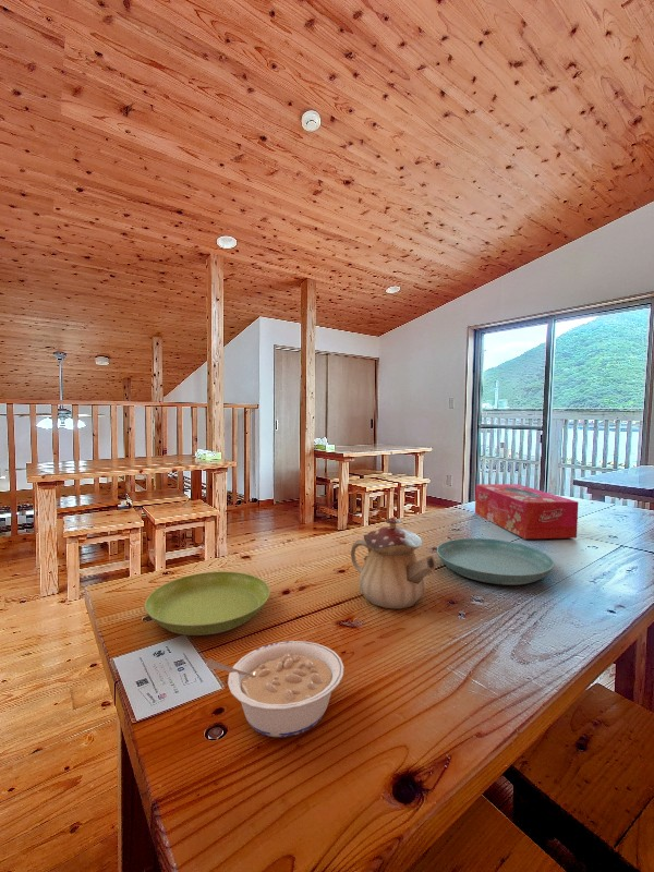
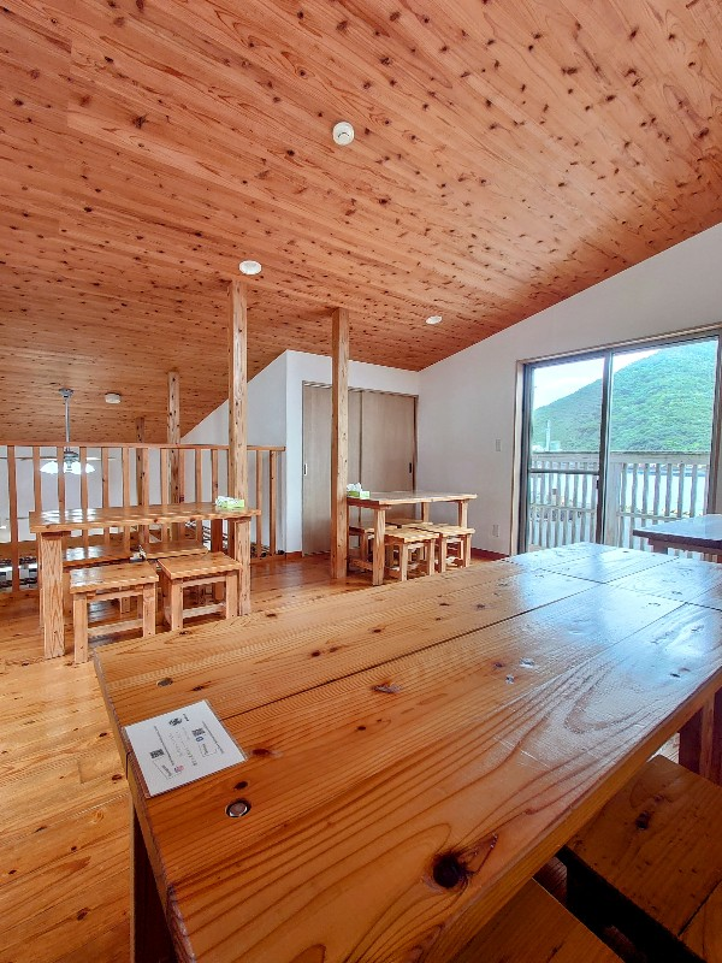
- legume [205,640,344,738]
- saucer [436,537,555,586]
- tissue box [474,483,579,540]
- saucer [144,570,271,637]
- teapot [350,517,437,609]
